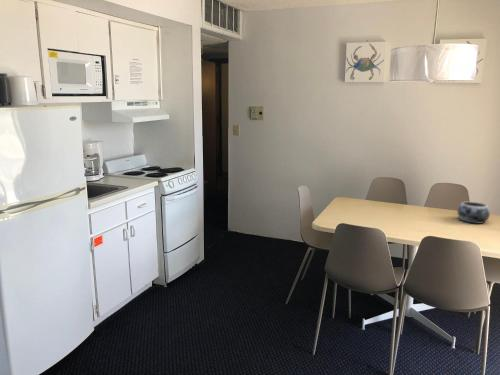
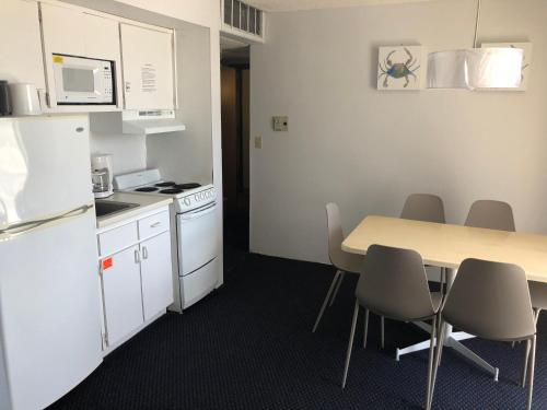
- decorative bowl [457,201,491,225]
